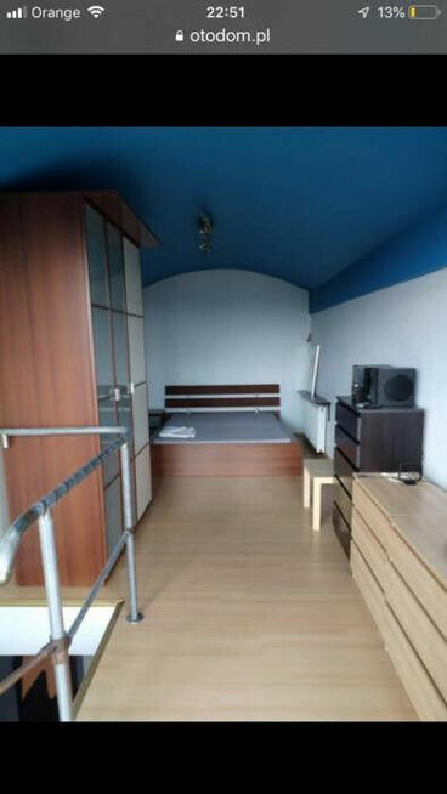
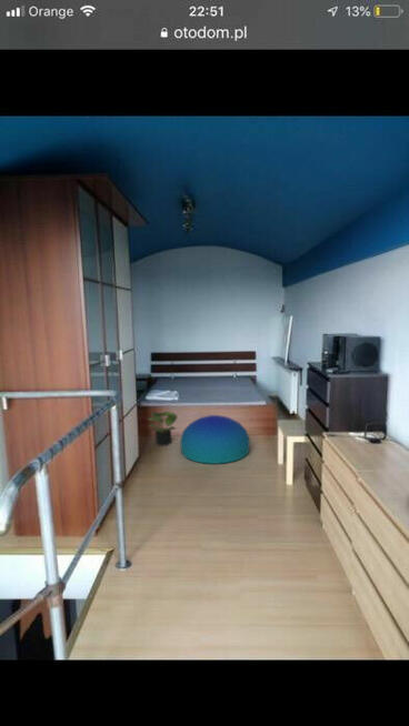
+ pouf [179,414,251,465]
+ potted plant [147,411,178,447]
